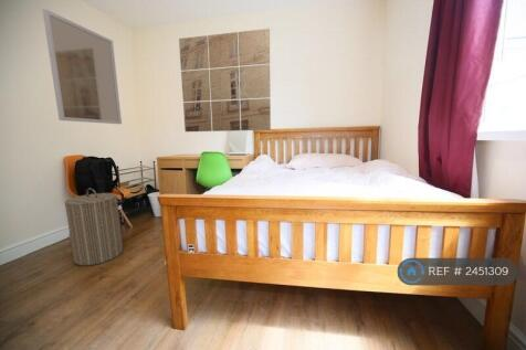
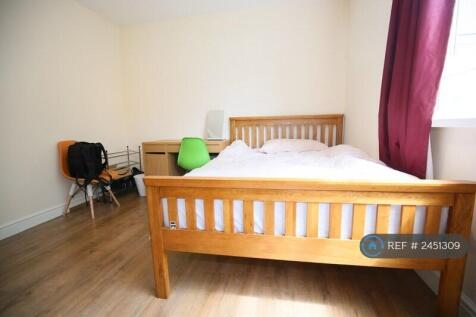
- home mirror [41,8,123,125]
- wall art [178,28,272,132]
- laundry hamper [63,188,124,267]
